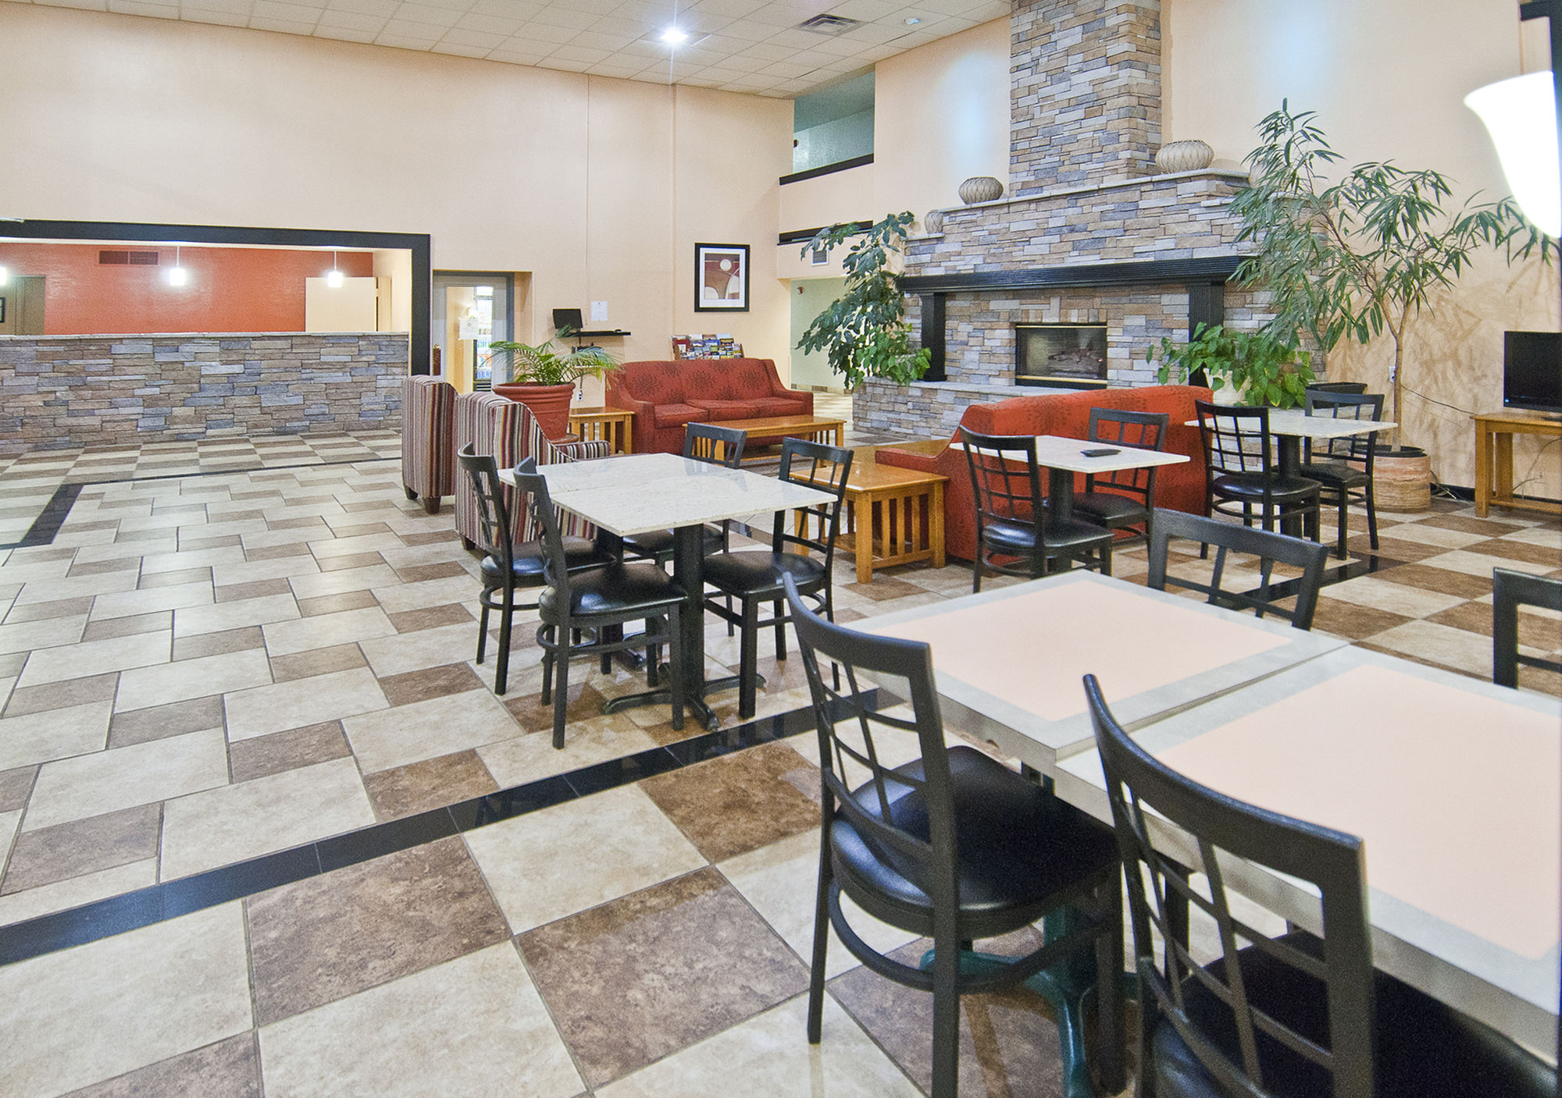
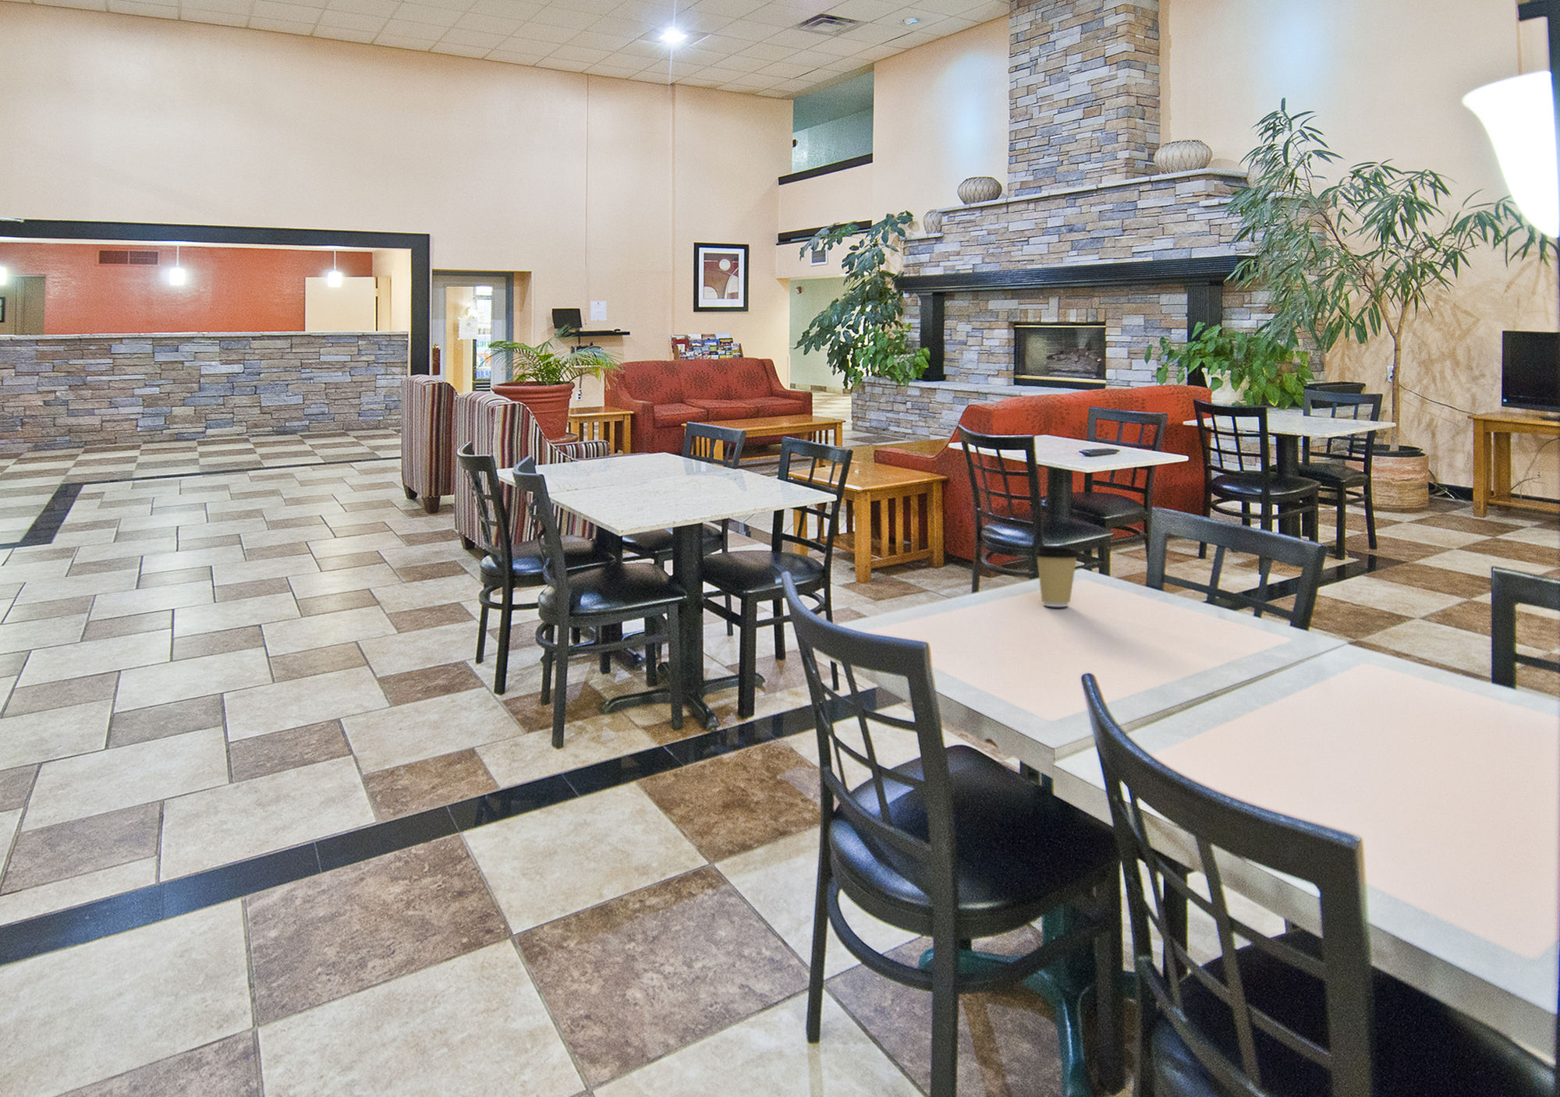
+ coffee cup [1033,545,1082,608]
